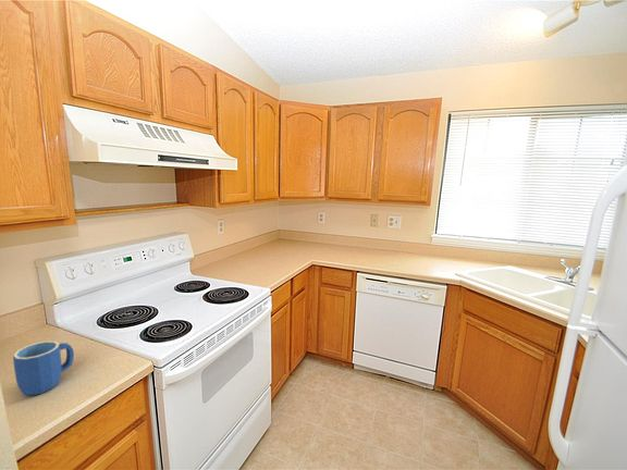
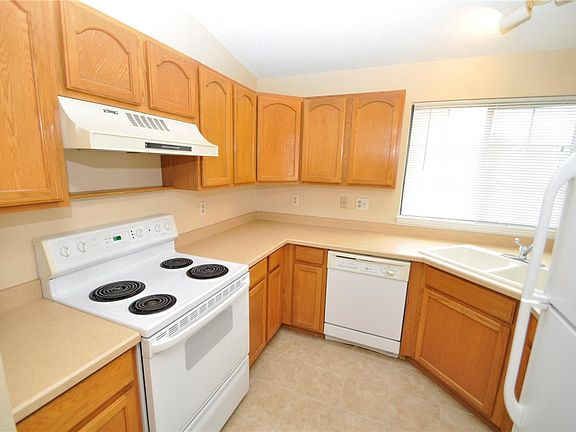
- mug [12,341,75,397]
